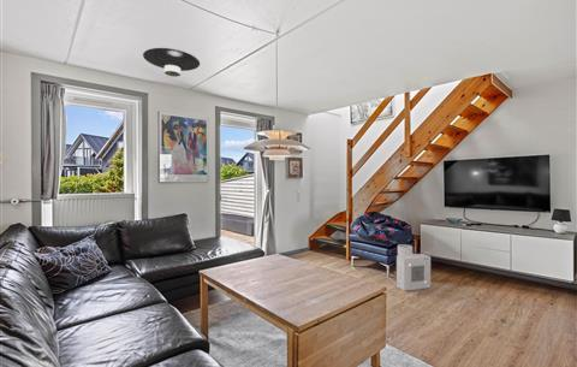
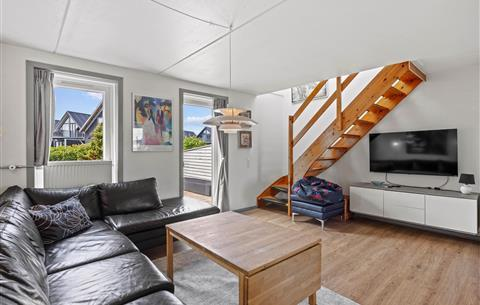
- ceiling light [142,47,201,78]
- air purifier [393,243,432,292]
